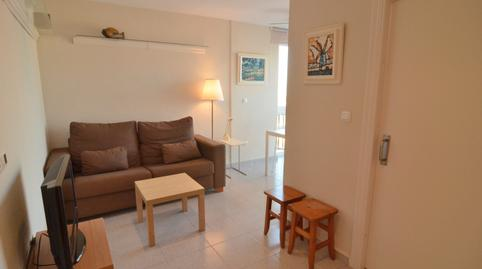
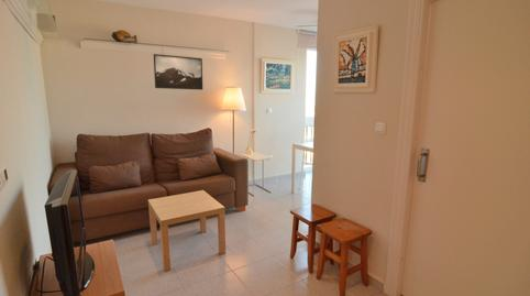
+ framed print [153,53,203,91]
